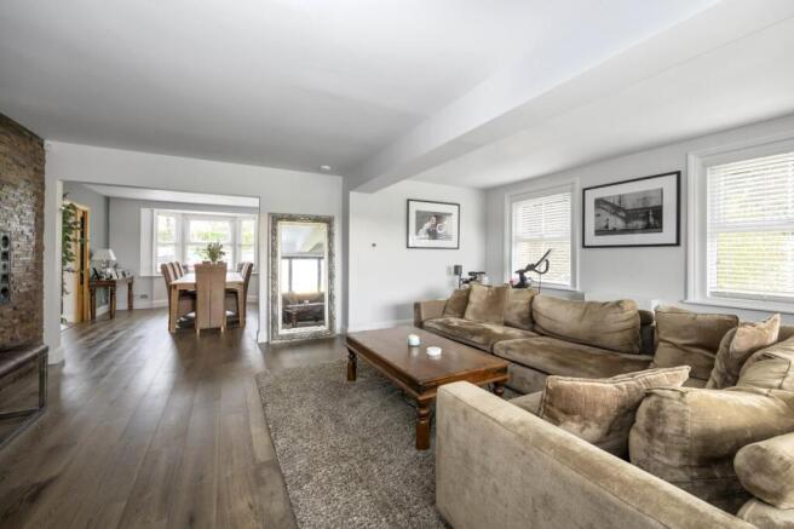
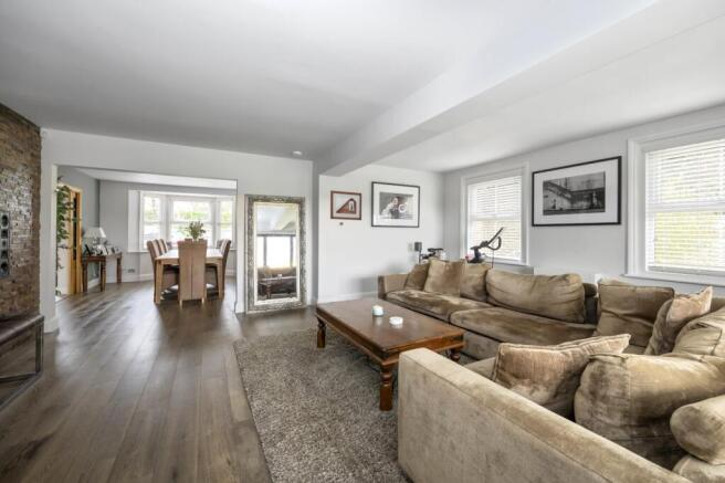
+ picture frame [329,189,362,221]
